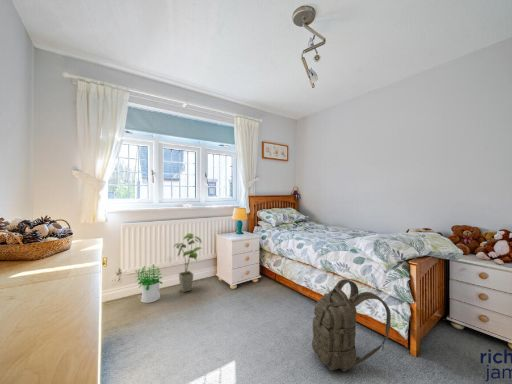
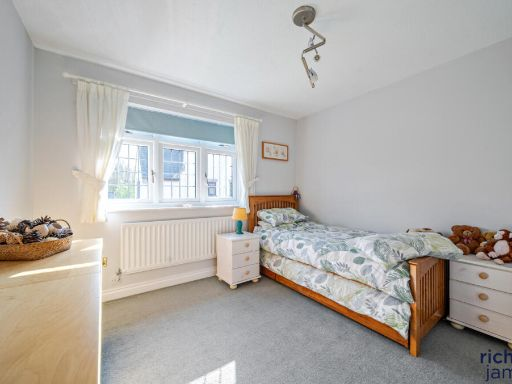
- backpack [311,278,392,373]
- potted plant [134,263,164,304]
- house plant [172,232,203,293]
